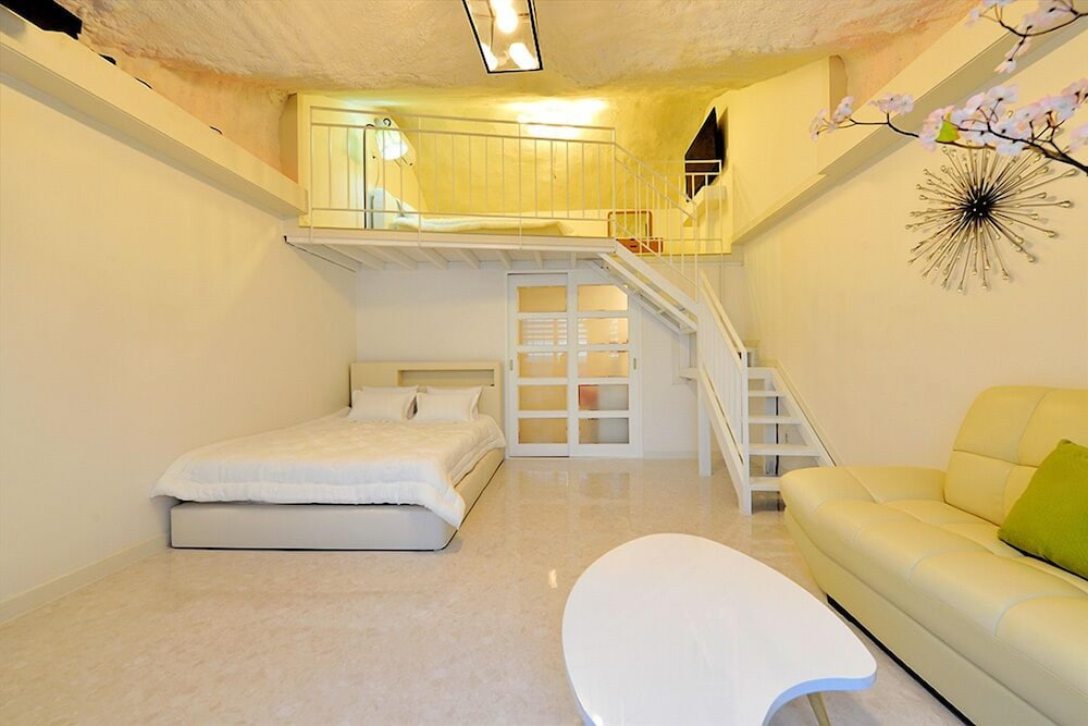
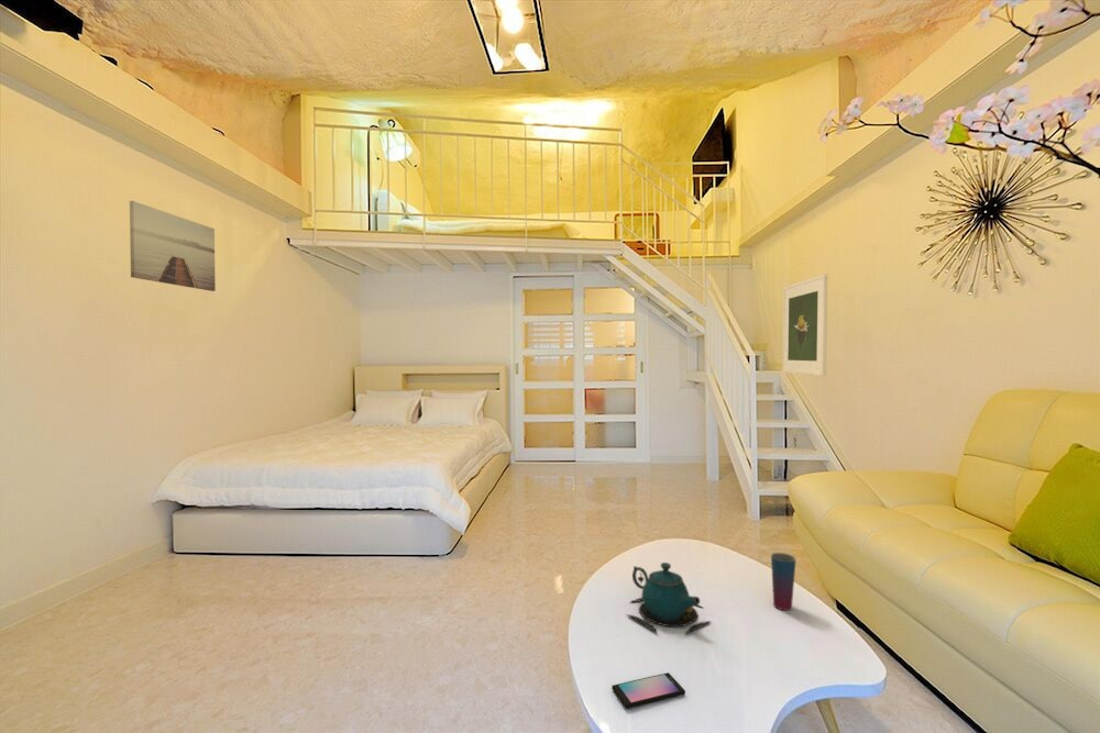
+ cup [770,552,796,611]
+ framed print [781,274,828,377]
+ wall art [129,200,217,292]
+ smartphone [610,671,686,710]
+ teapot [626,562,711,635]
